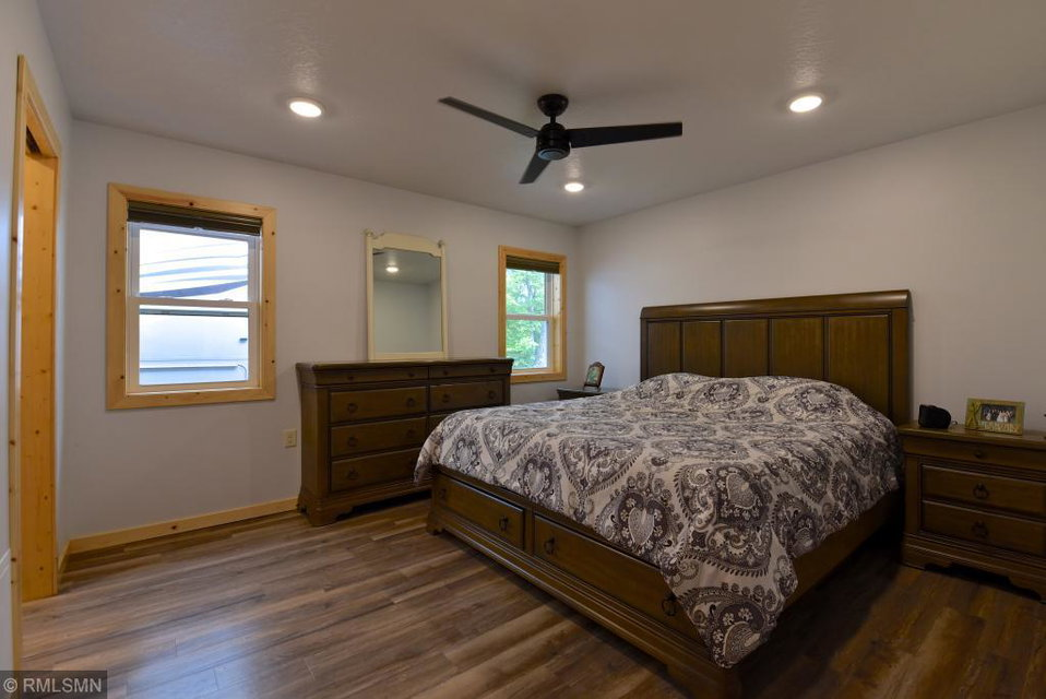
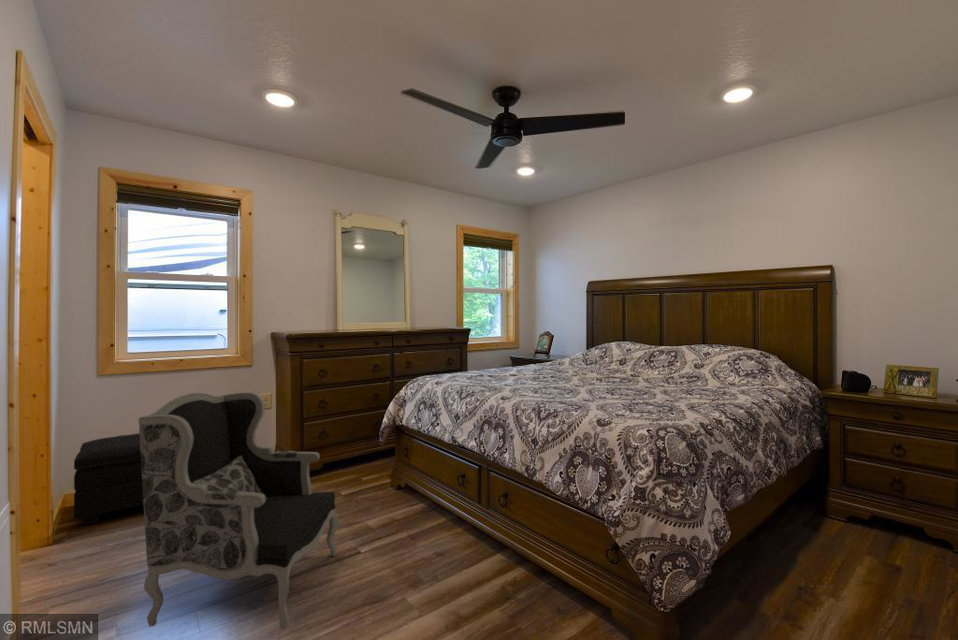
+ armchair [138,391,340,630]
+ footstool [73,432,144,526]
